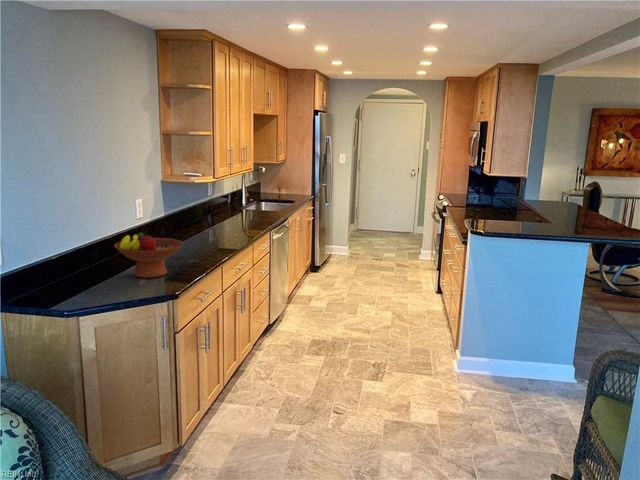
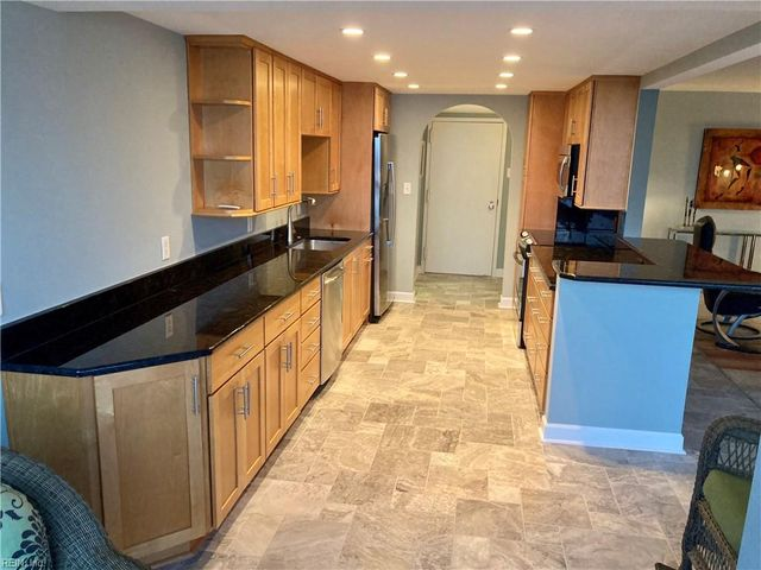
- fruit bowl [113,232,184,279]
